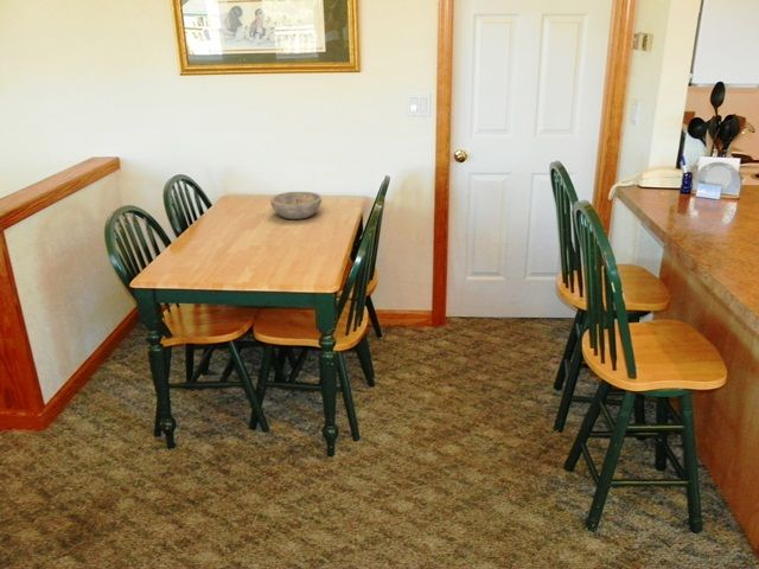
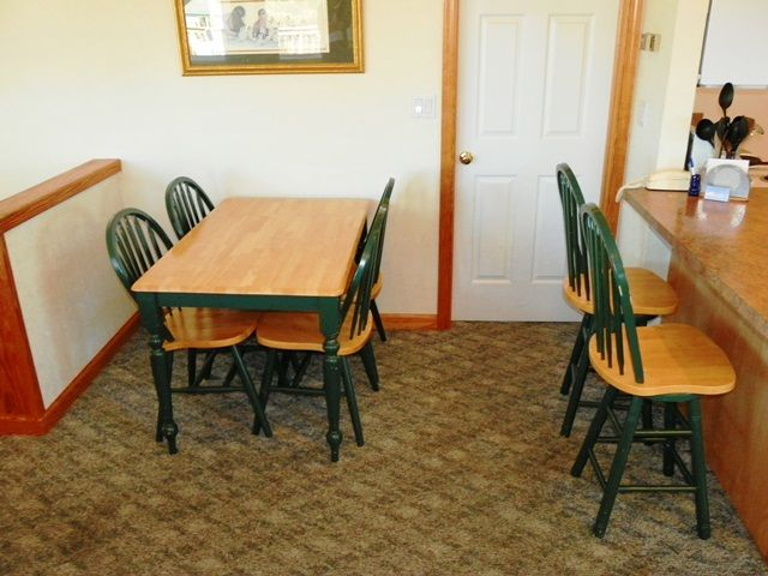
- bowl [269,191,323,220]
